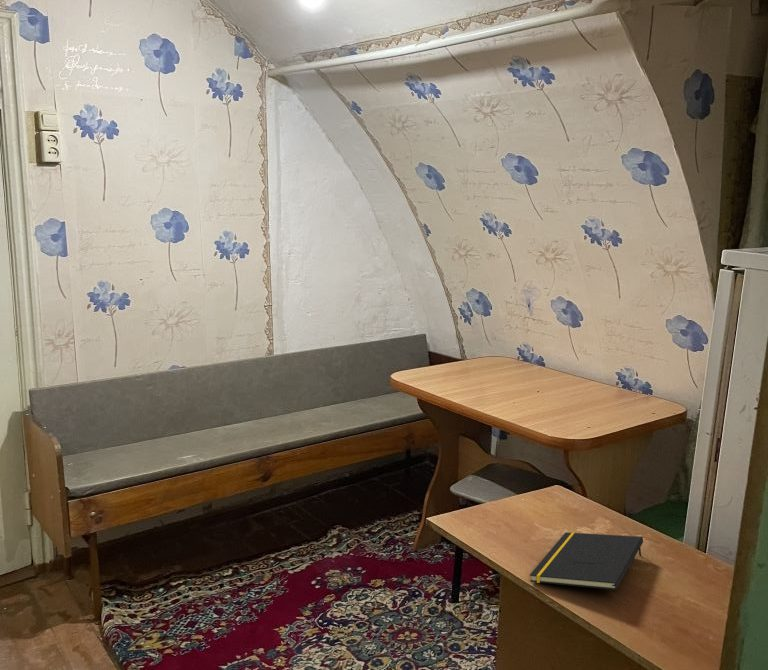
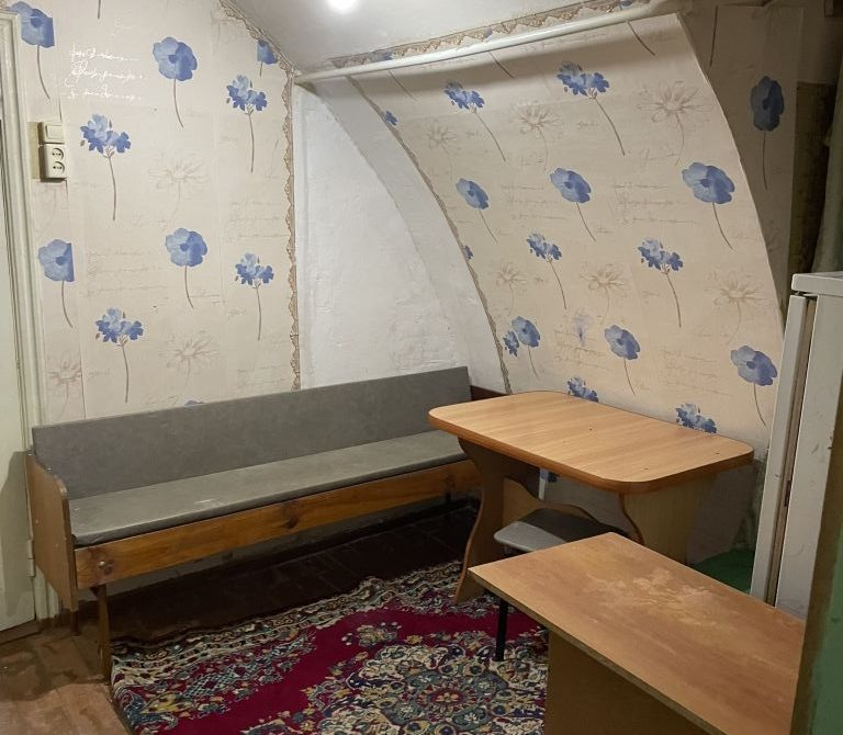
- notepad [529,531,644,591]
